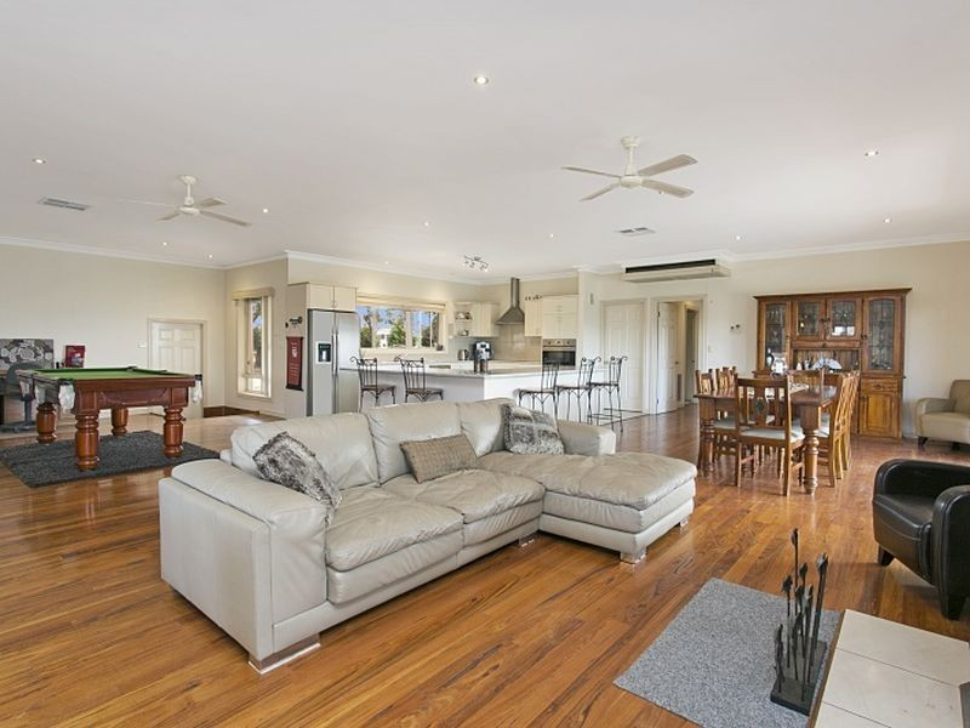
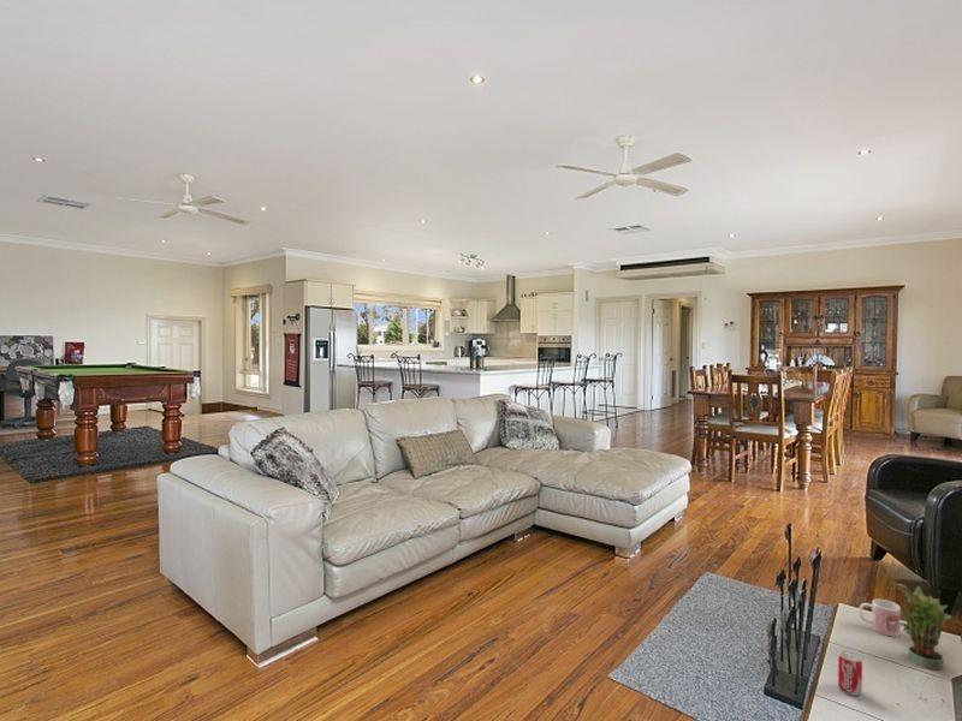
+ mug [857,598,902,638]
+ potted plant [891,580,952,672]
+ beverage can [837,650,863,697]
